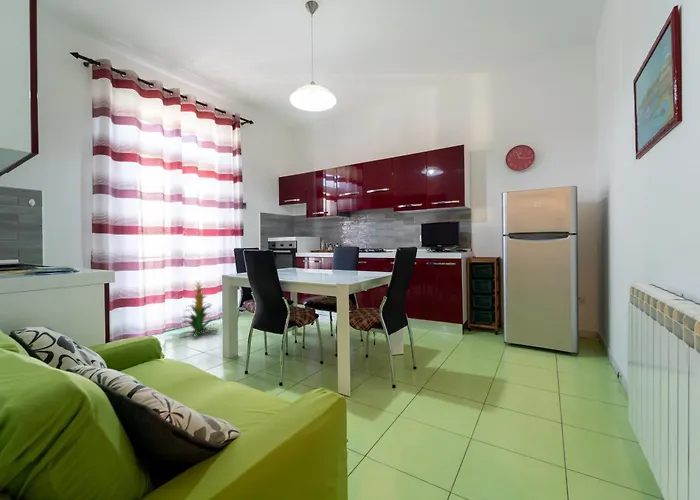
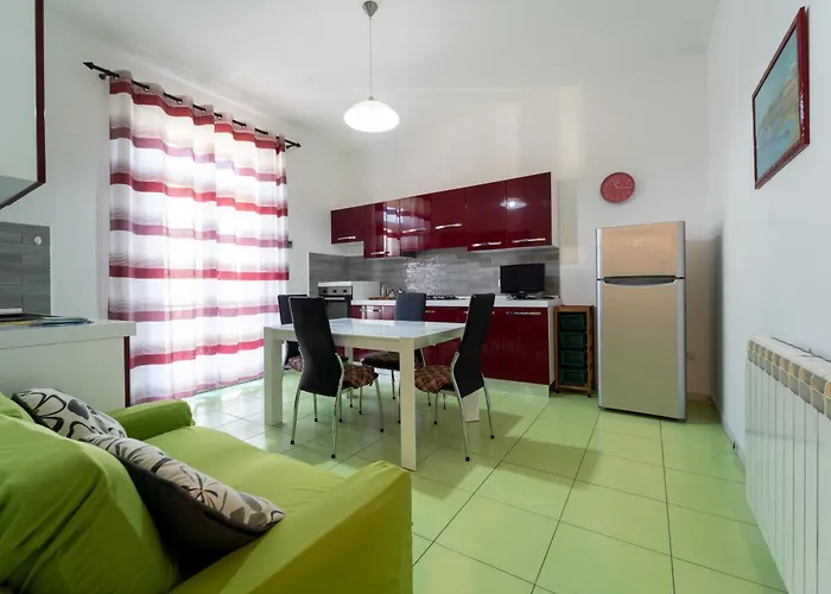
- indoor plant [178,279,219,338]
